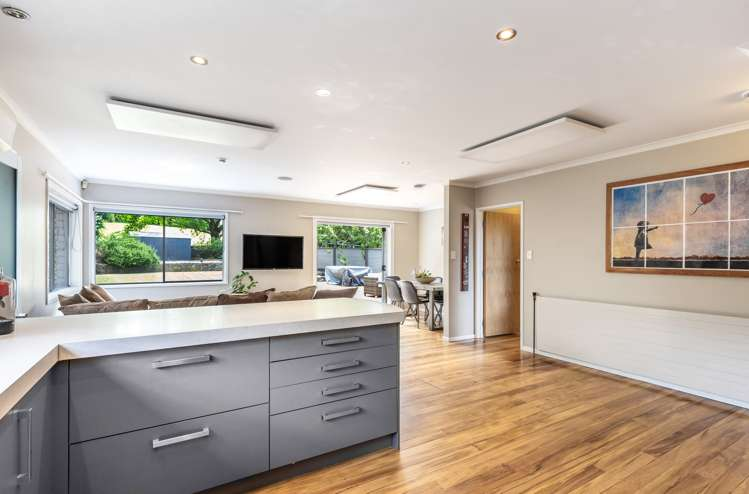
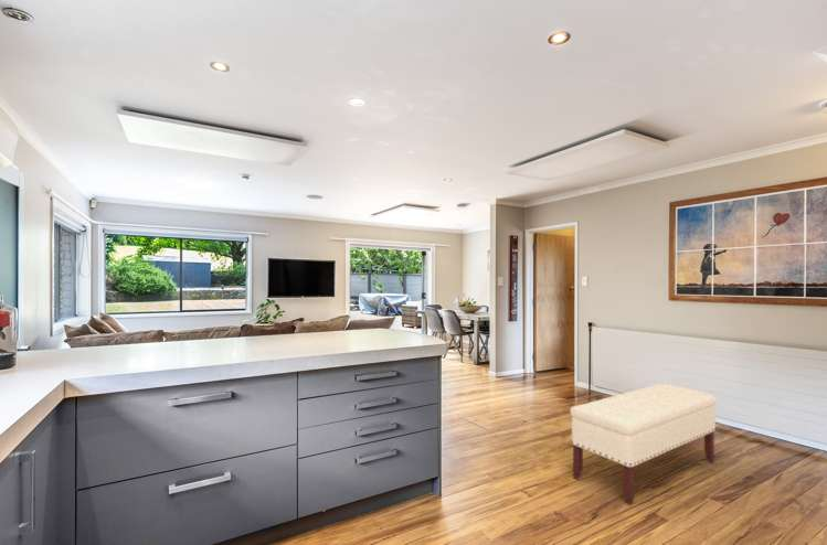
+ bench [569,383,718,506]
